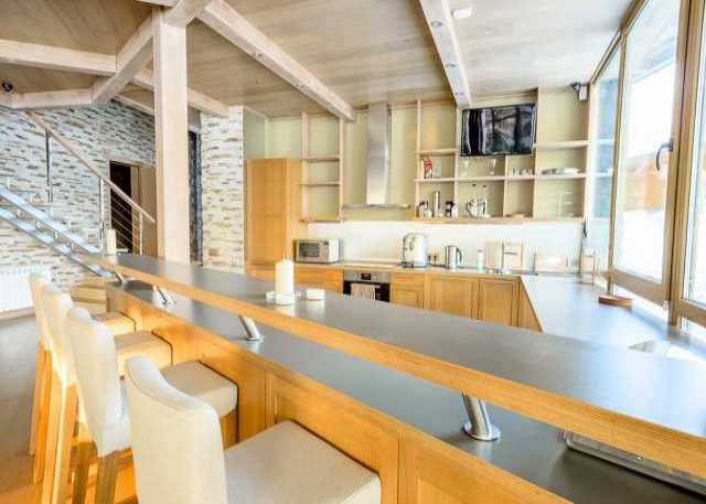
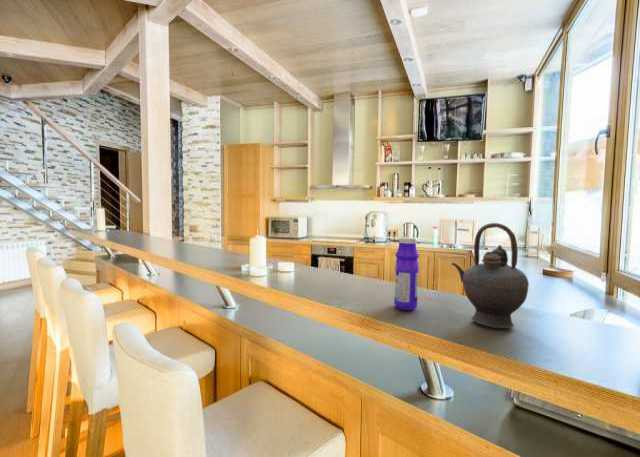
+ bottle [393,236,420,311]
+ teapot [450,222,530,329]
